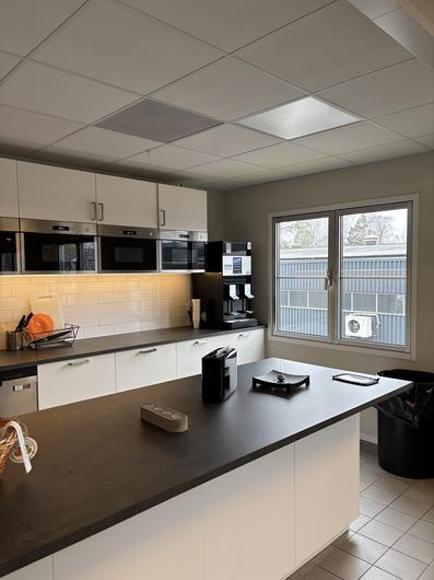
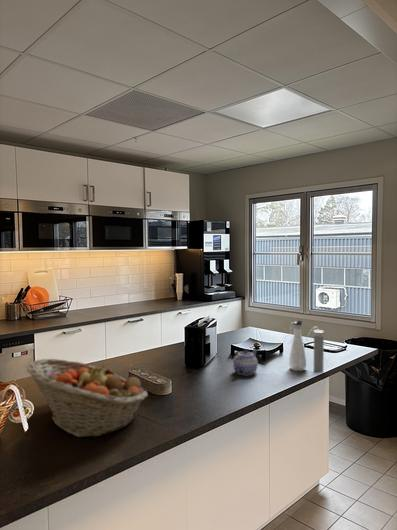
+ fruit basket [26,358,149,438]
+ water bottle [283,320,325,373]
+ teapot [232,348,259,376]
